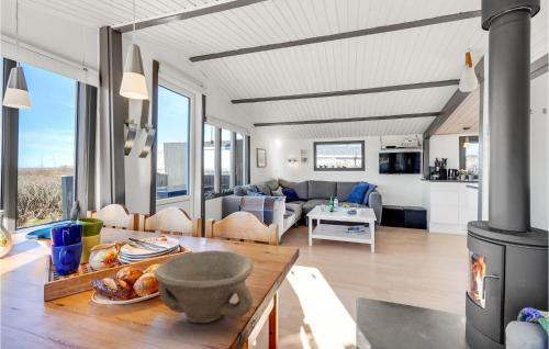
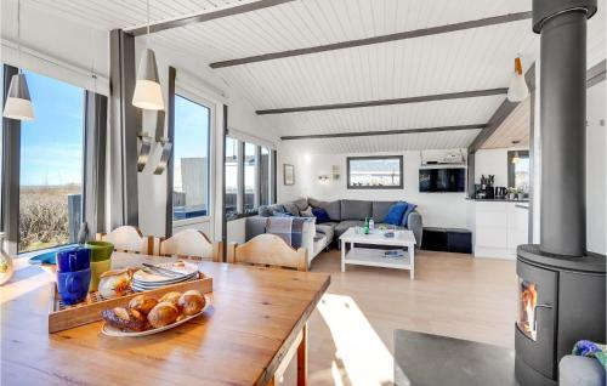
- bowl [153,249,255,324]
